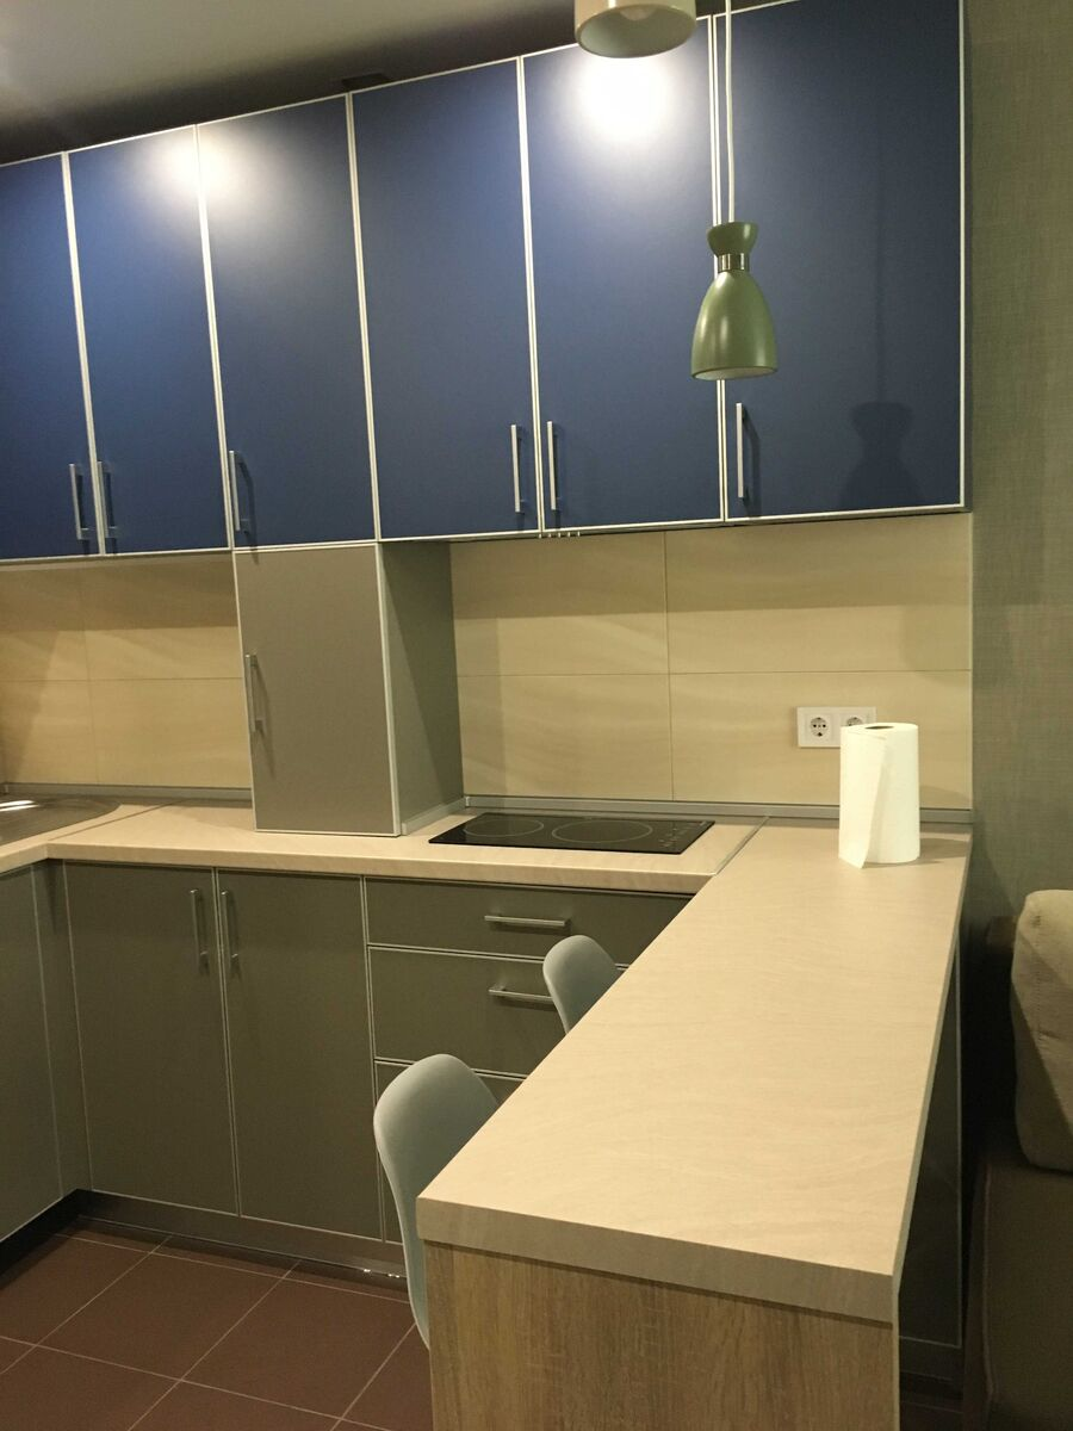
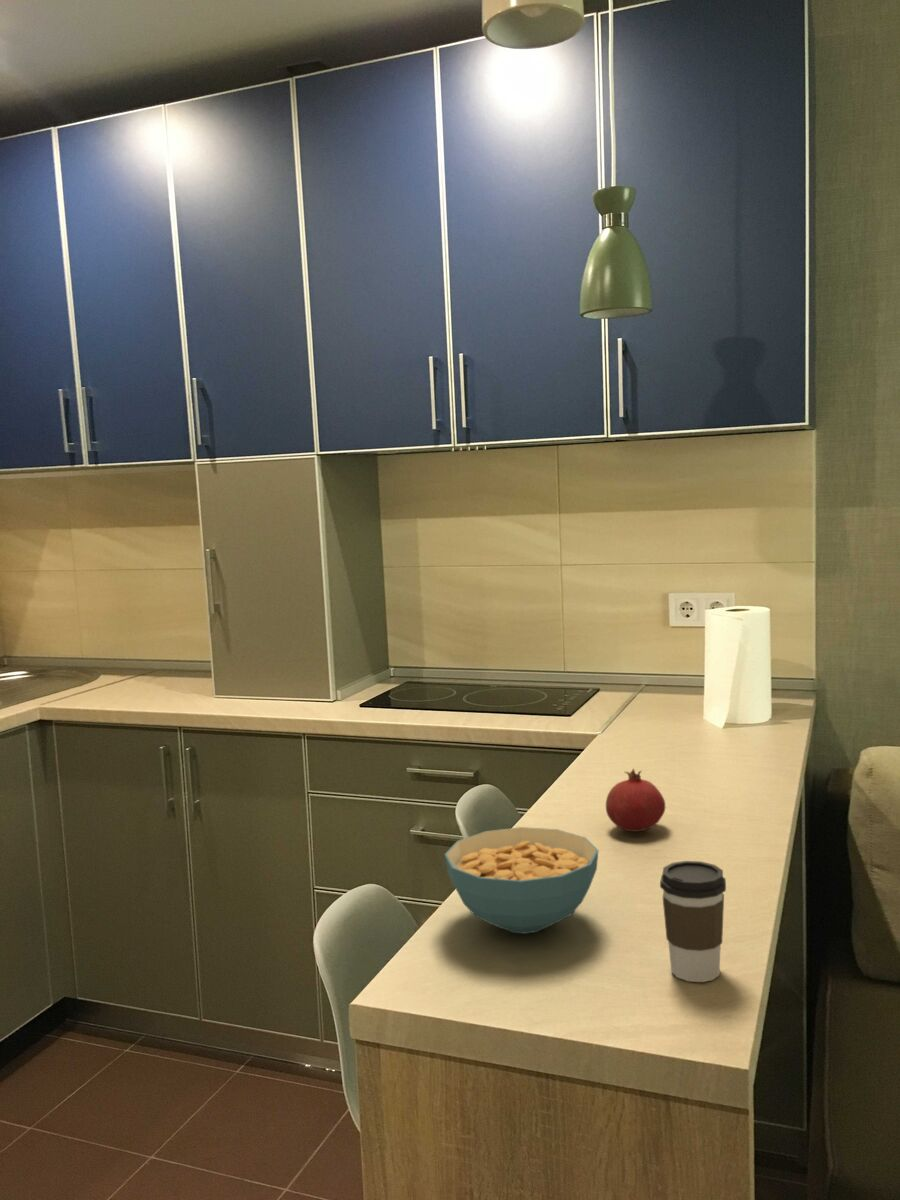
+ coffee cup [659,860,727,983]
+ fruit [605,767,666,833]
+ cereal bowl [444,826,600,935]
